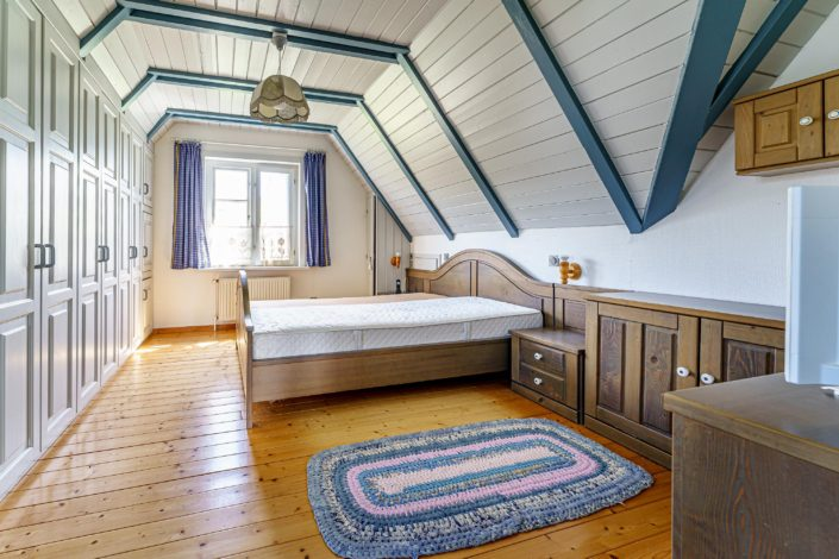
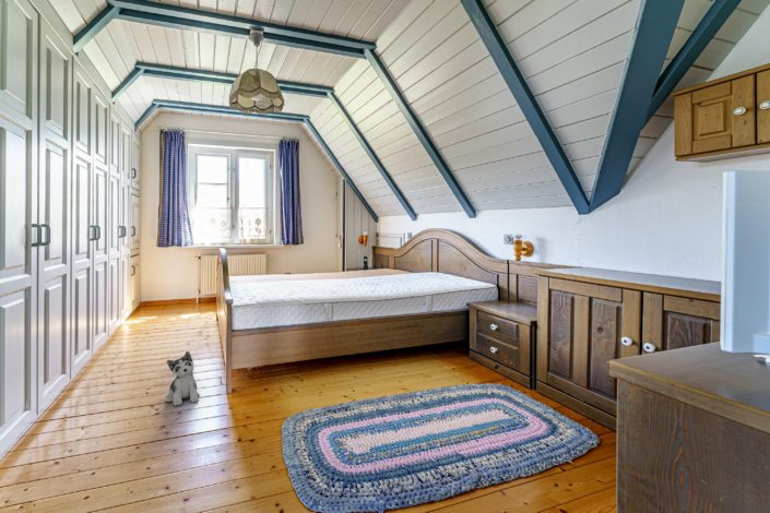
+ plush toy [165,350,201,407]
